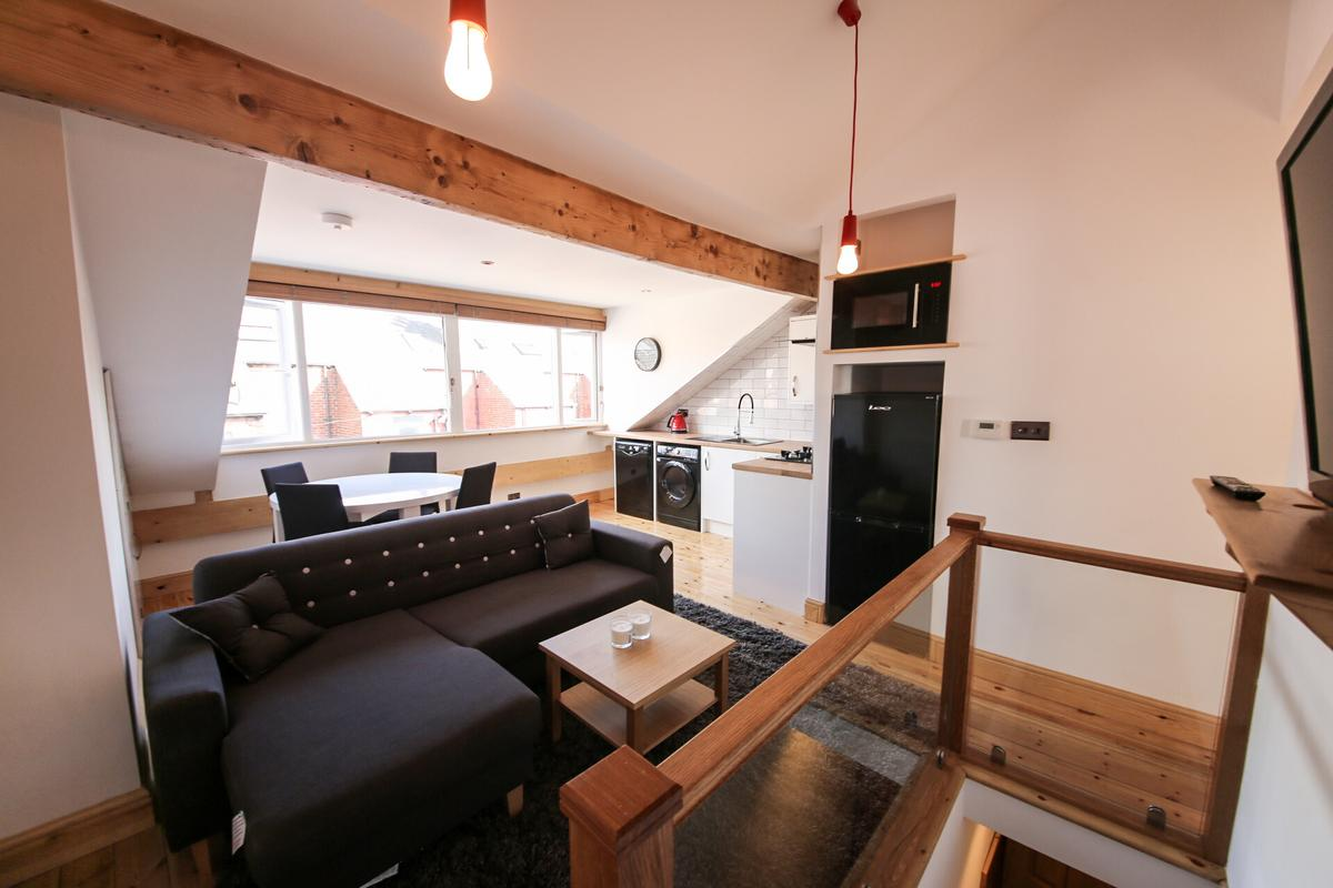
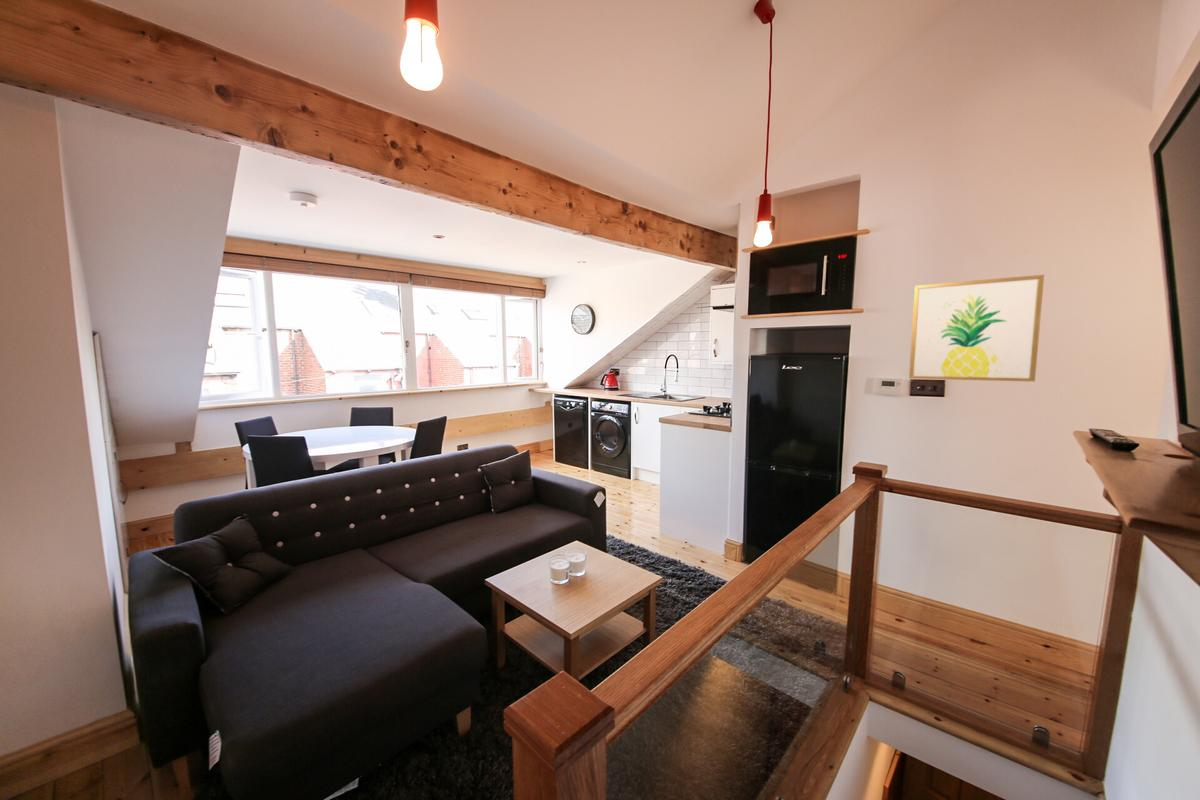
+ wall art [908,274,1045,383]
